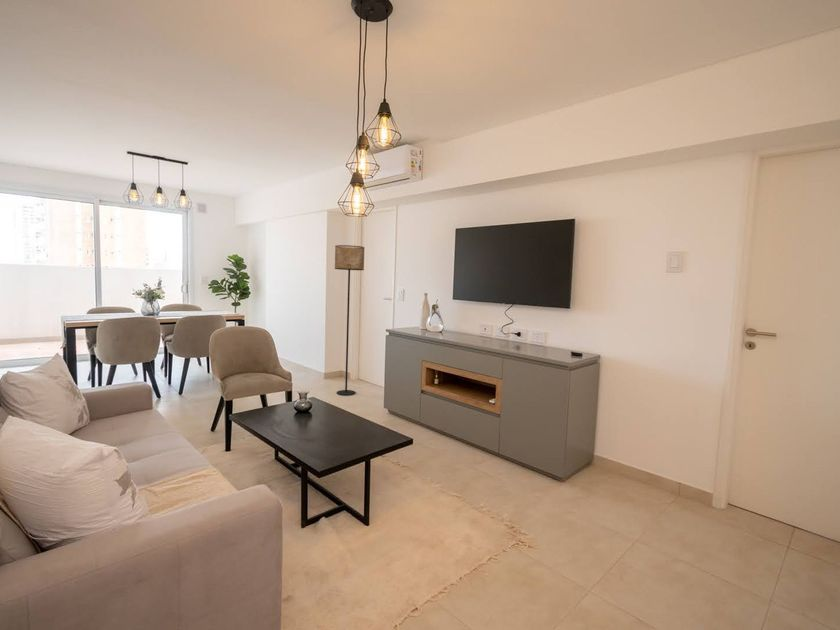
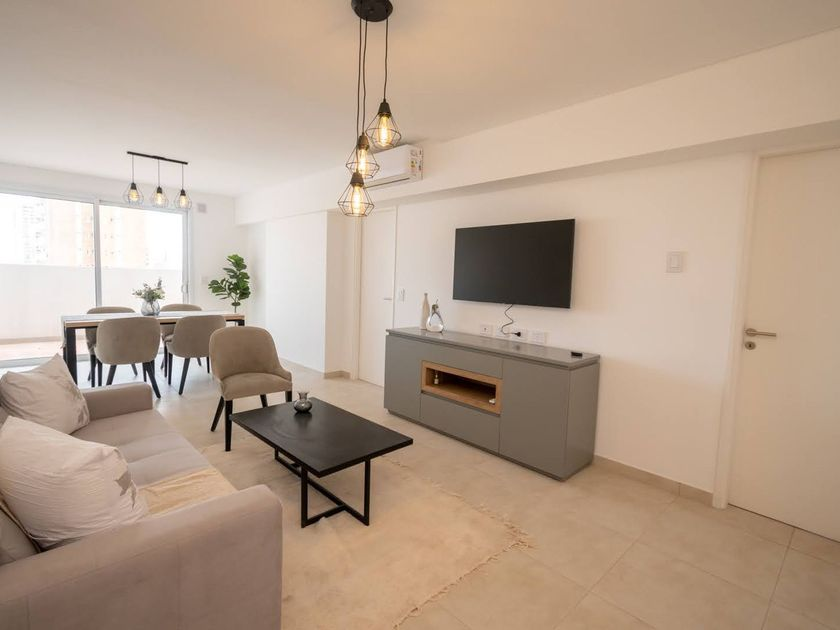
- floor lamp [334,244,365,396]
